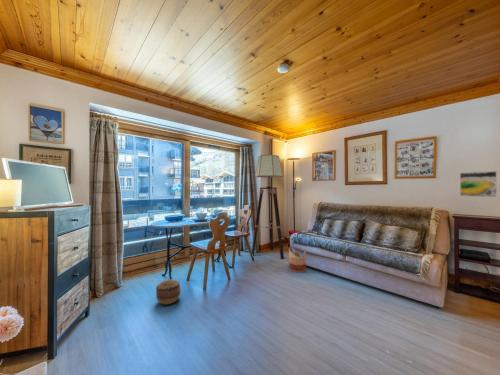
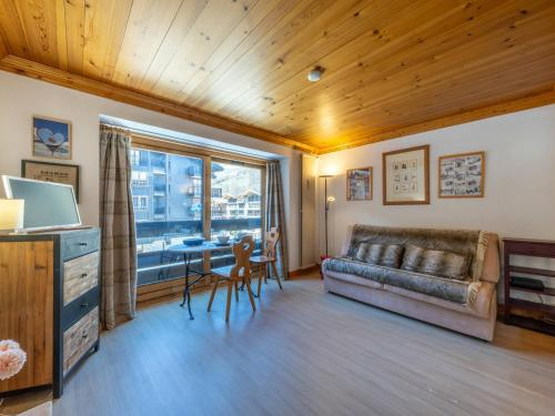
- basket [155,278,181,305]
- floor lamp [251,154,285,260]
- basket [288,244,307,273]
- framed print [459,170,498,198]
